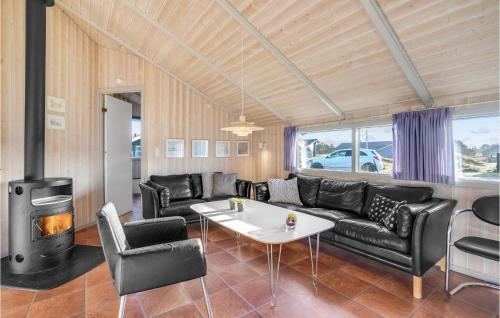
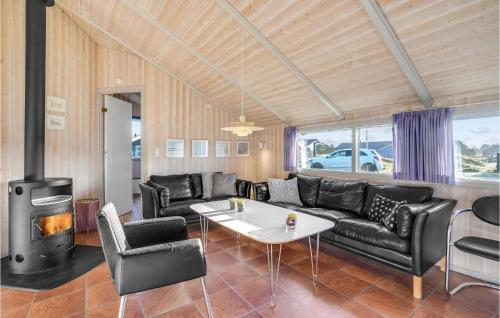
+ woven basket [74,197,100,236]
